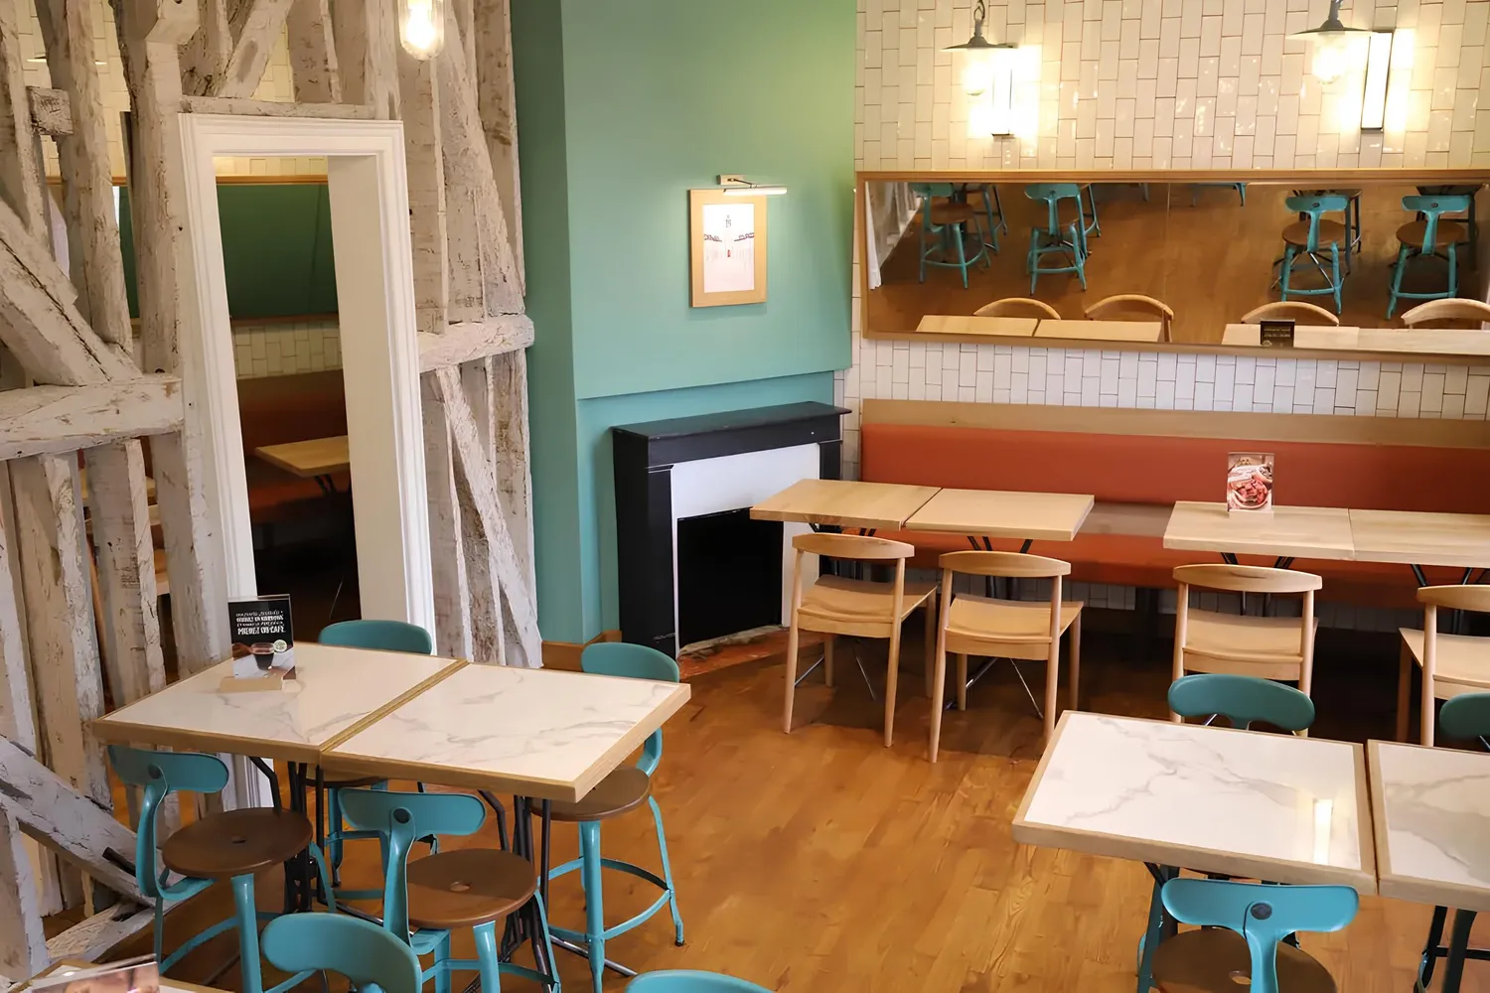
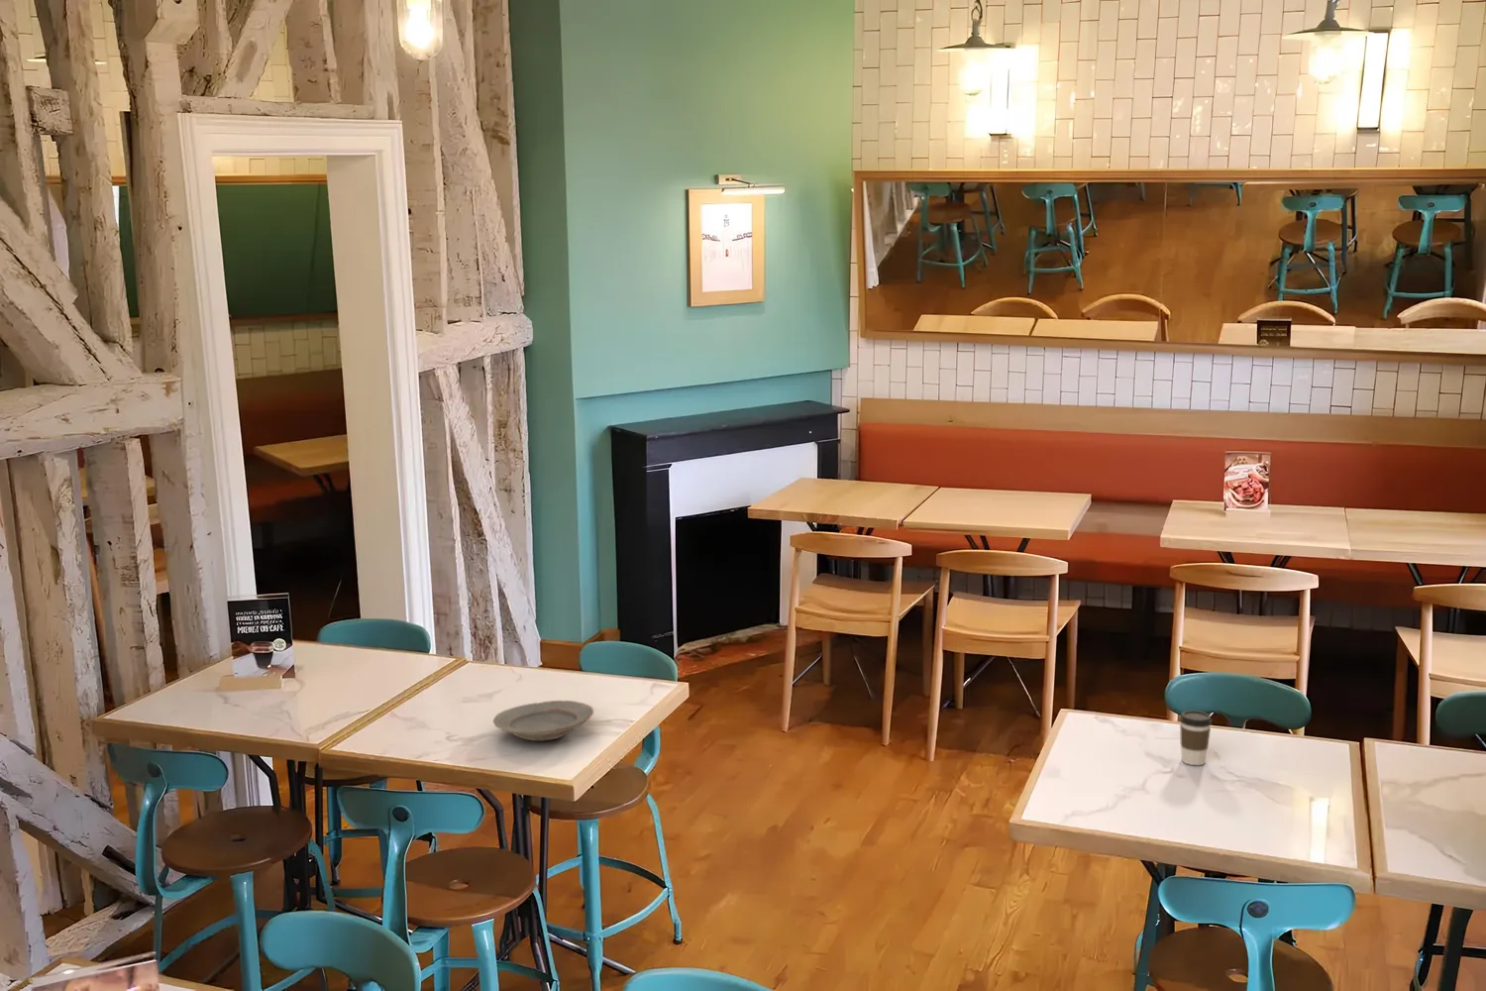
+ plate [492,700,595,742]
+ coffee cup [1179,710,1213,766]
